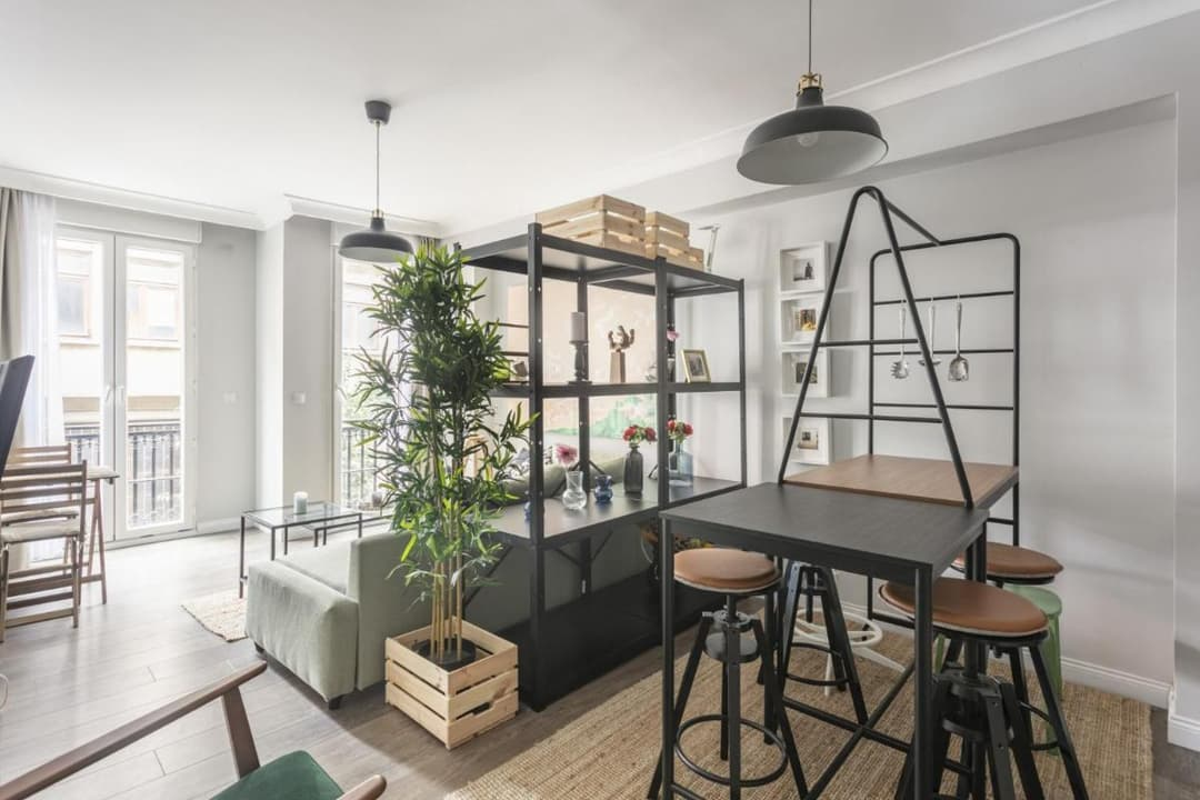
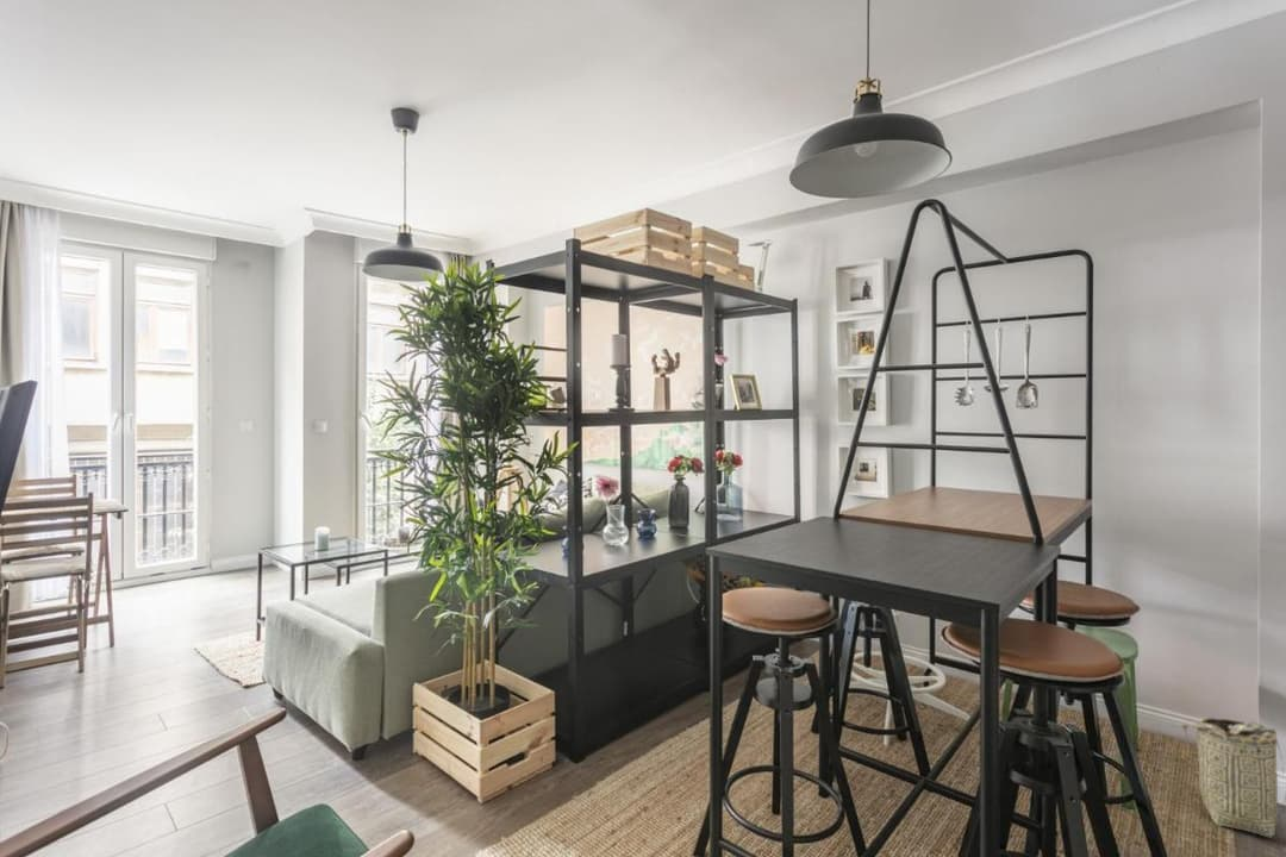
+ basket [1180,717,1286,838]
